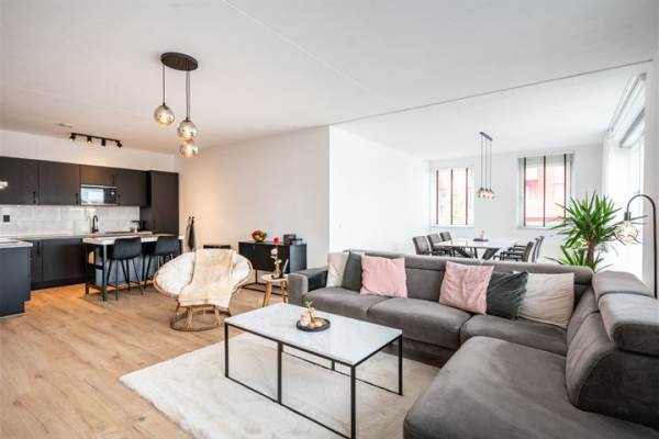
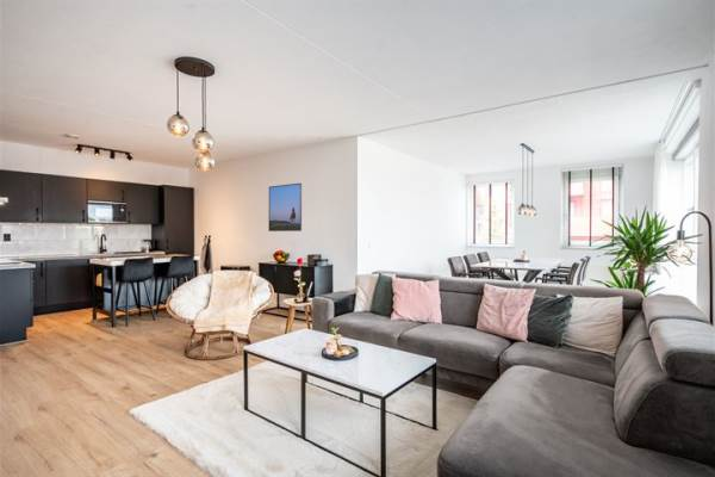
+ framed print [268,182,303,233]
